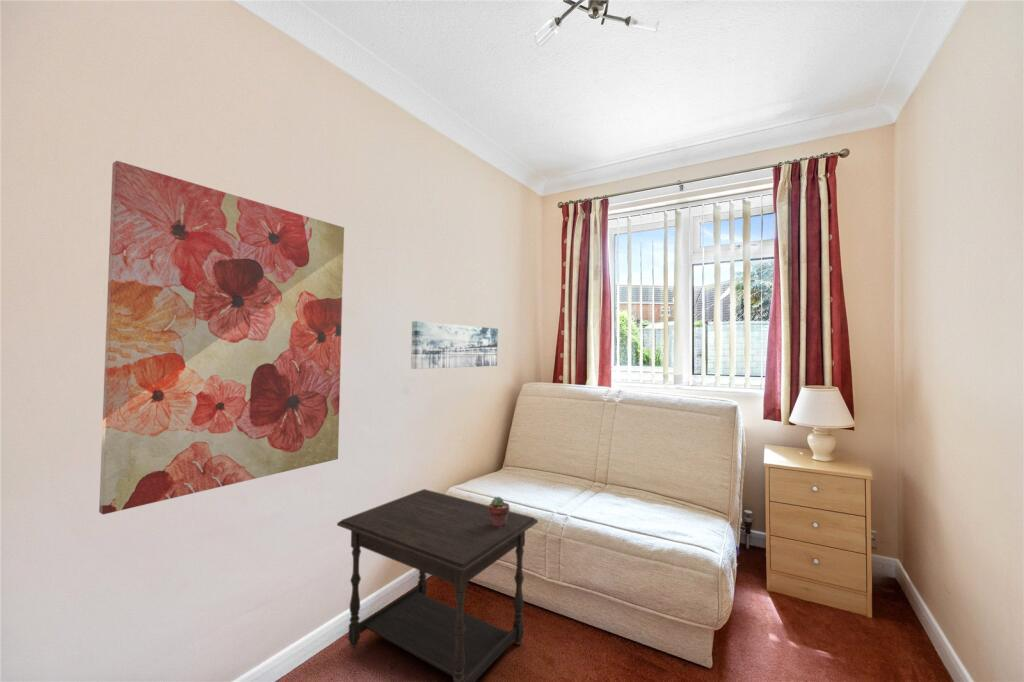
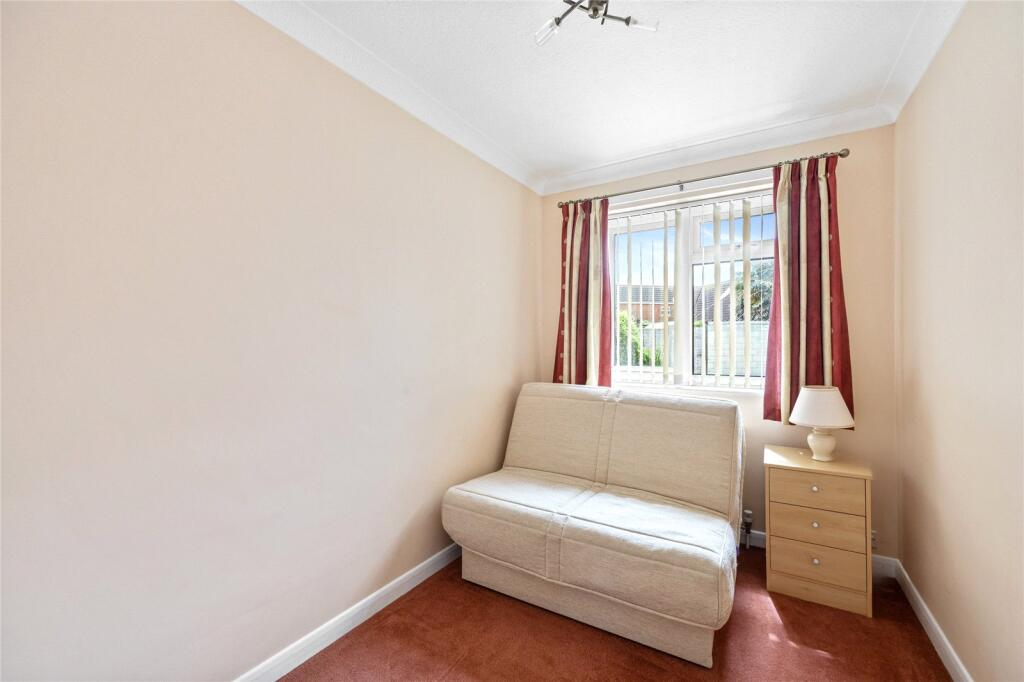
- wall art [410,320,499,370]
- potted succulent [488,496,511,528]
- side table [336,488,539,682]
- wall art [98,160,345,515]
